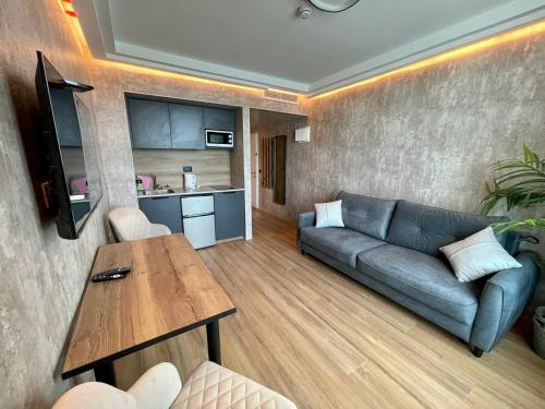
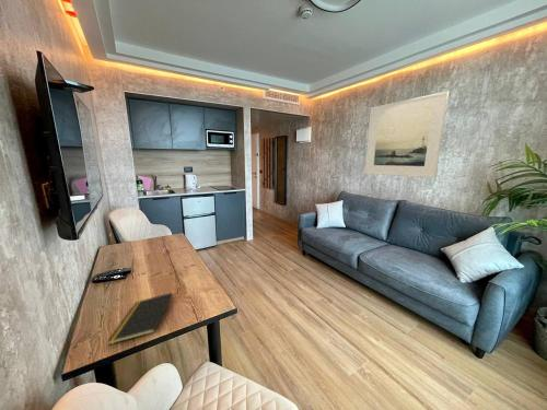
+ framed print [363,90,450,179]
+ notepad [106,292,174,345]
